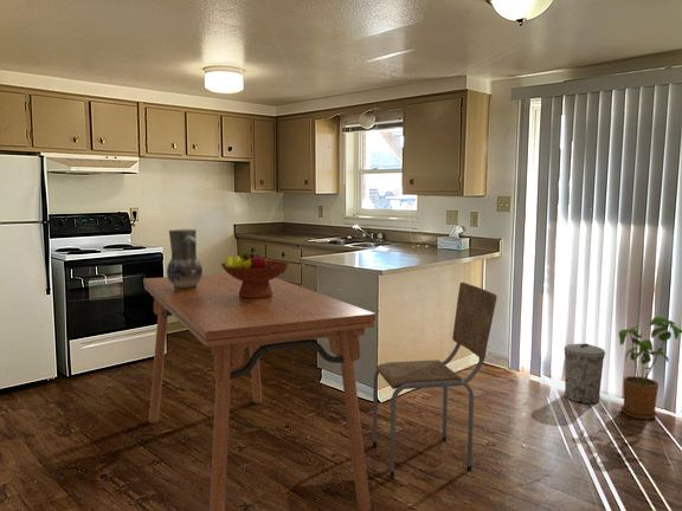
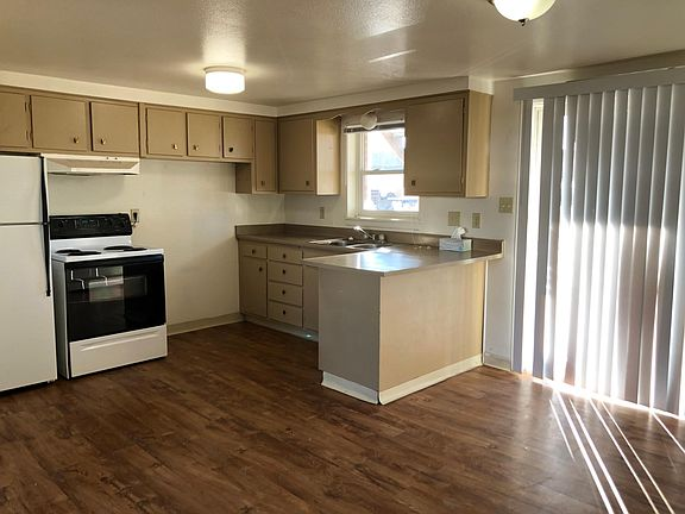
- vase [166,228,204,291]
- fruit bowl [219,251,290,298]
- trash can [564,342,606,405]
- dining table [142,273,377,511]
- house plant [618,316,682,421]
- dining chair [372,282,498,479]
